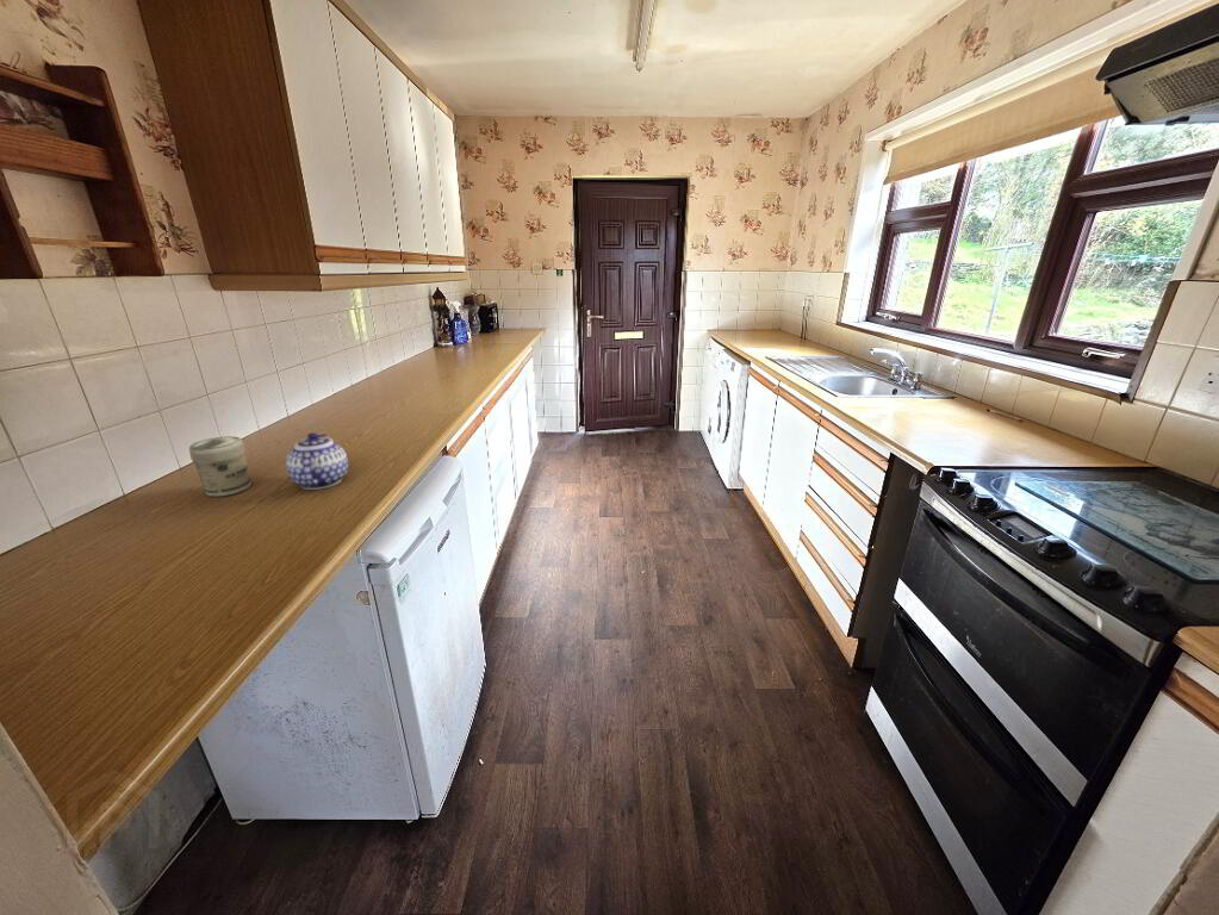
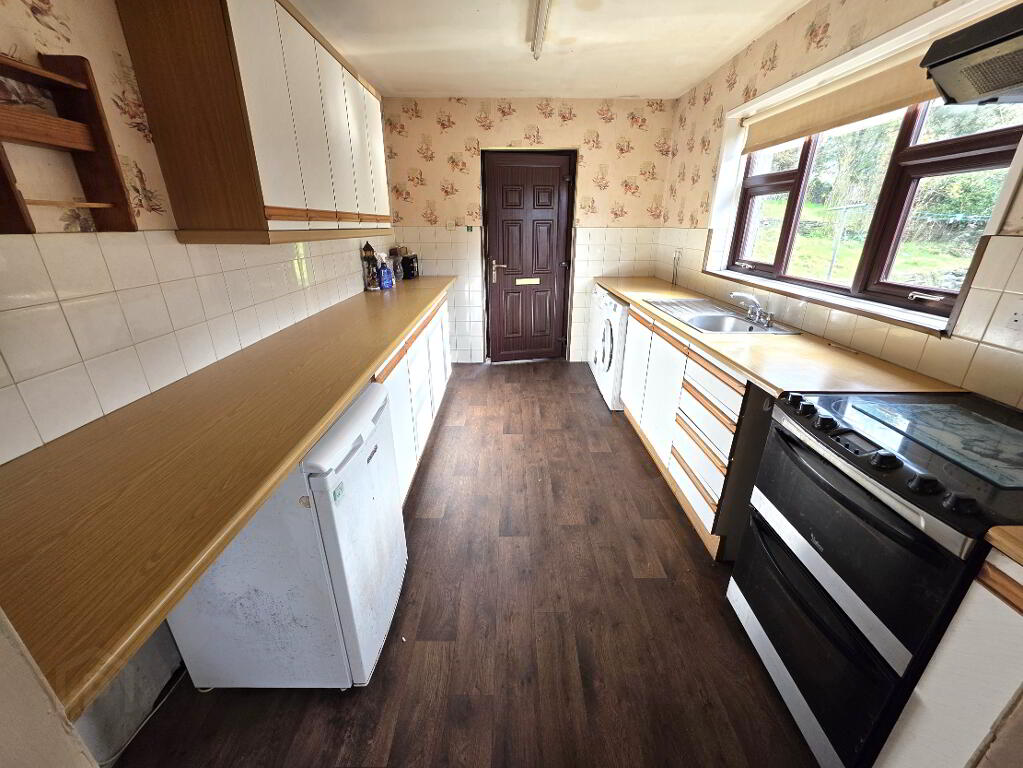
- jar [188,435,253,498]
- teapot [285,431,349,491]
